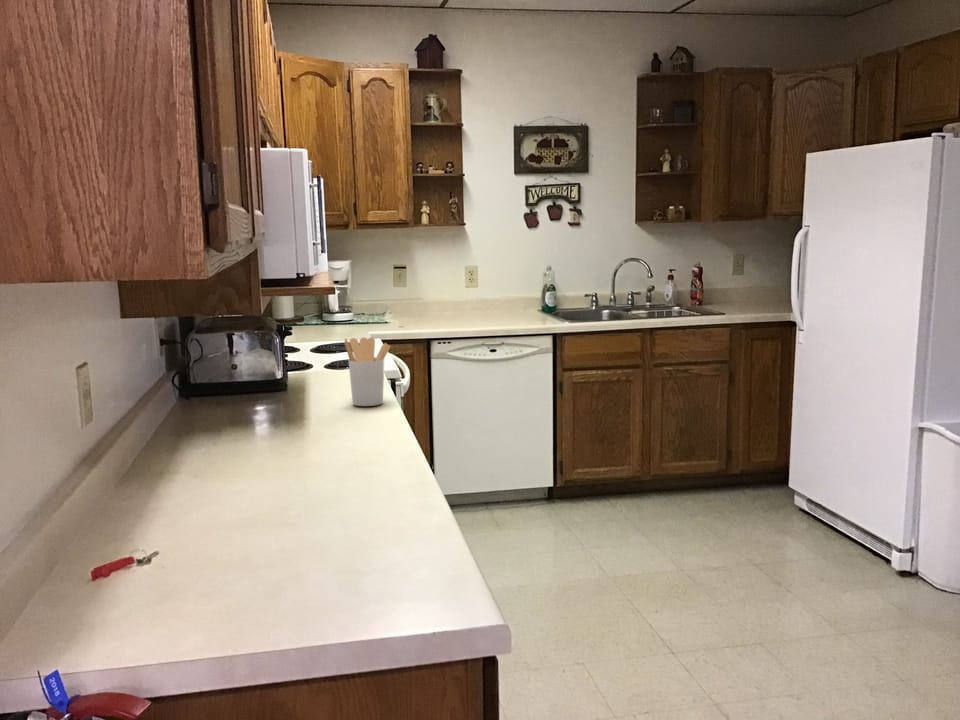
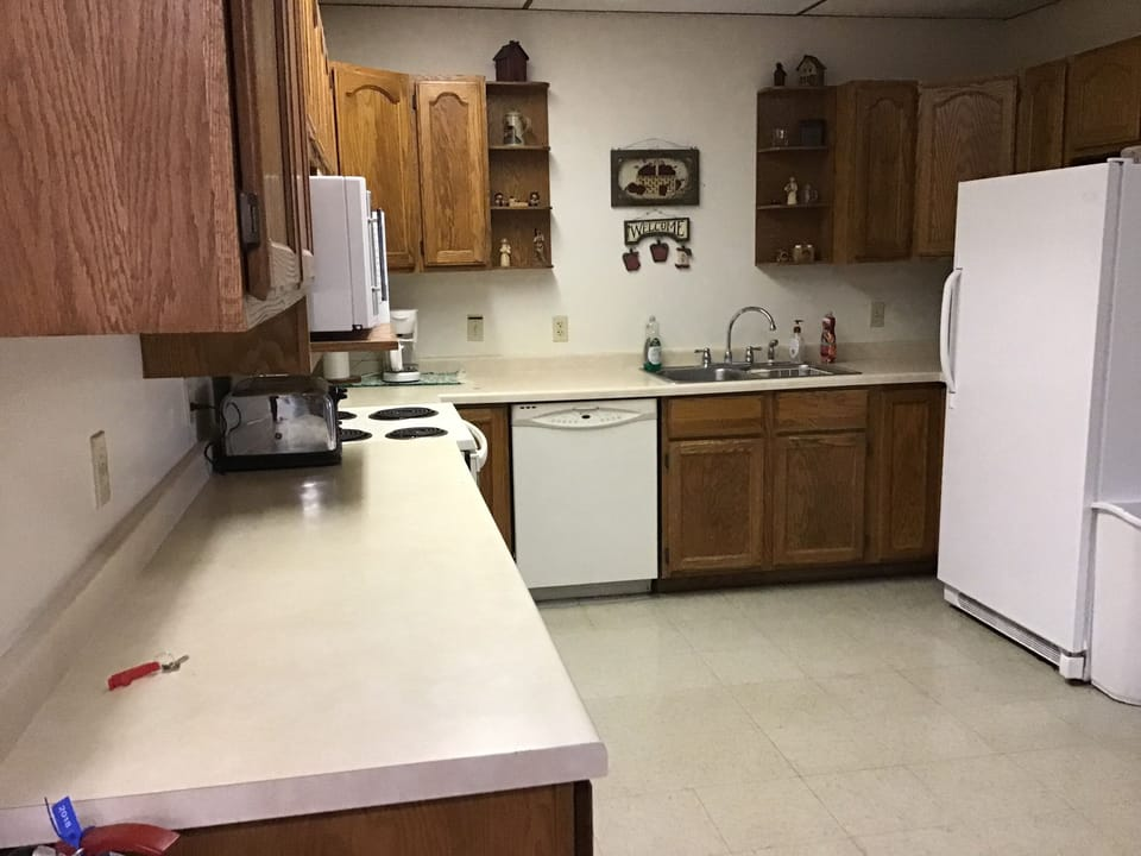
- utensil holder [344,336,391,407]
